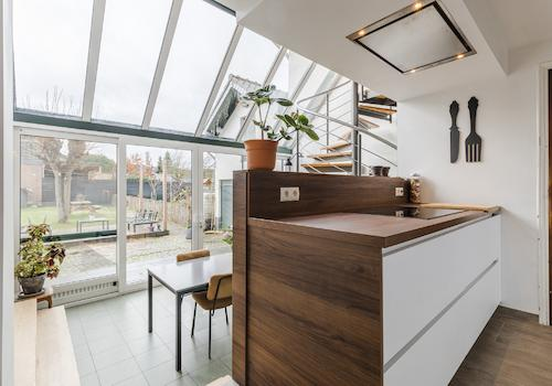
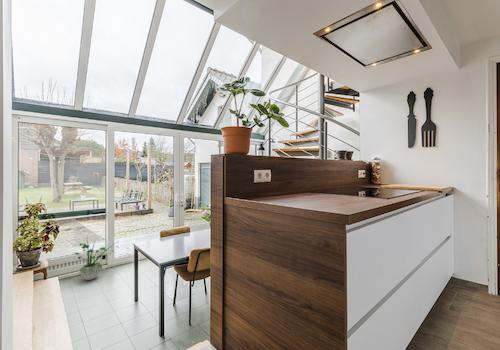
+ potted plant [73,238,120,281]
